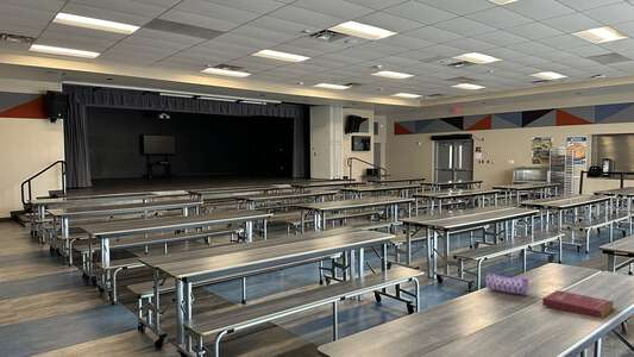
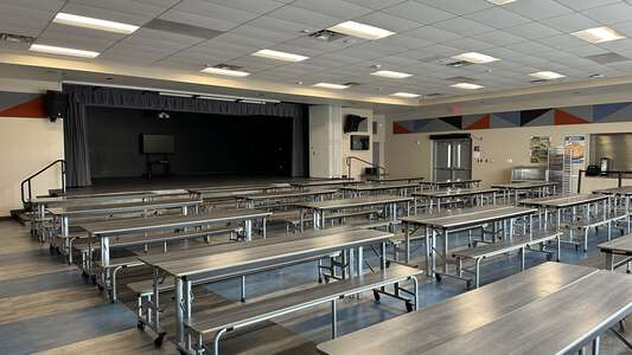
- book [541,289,615,319]
- pencil case [482,270,529,296]
